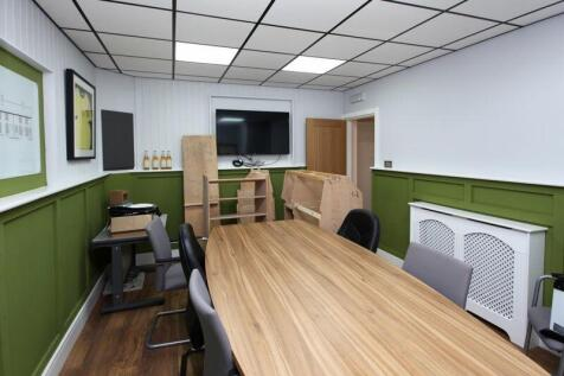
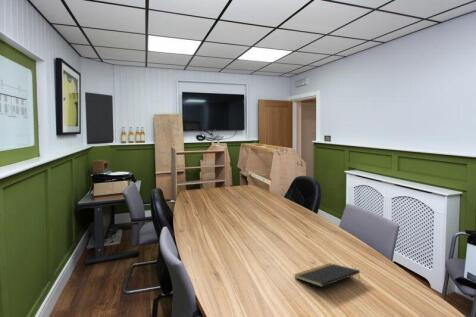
+ notepad [293,262,361,288]
